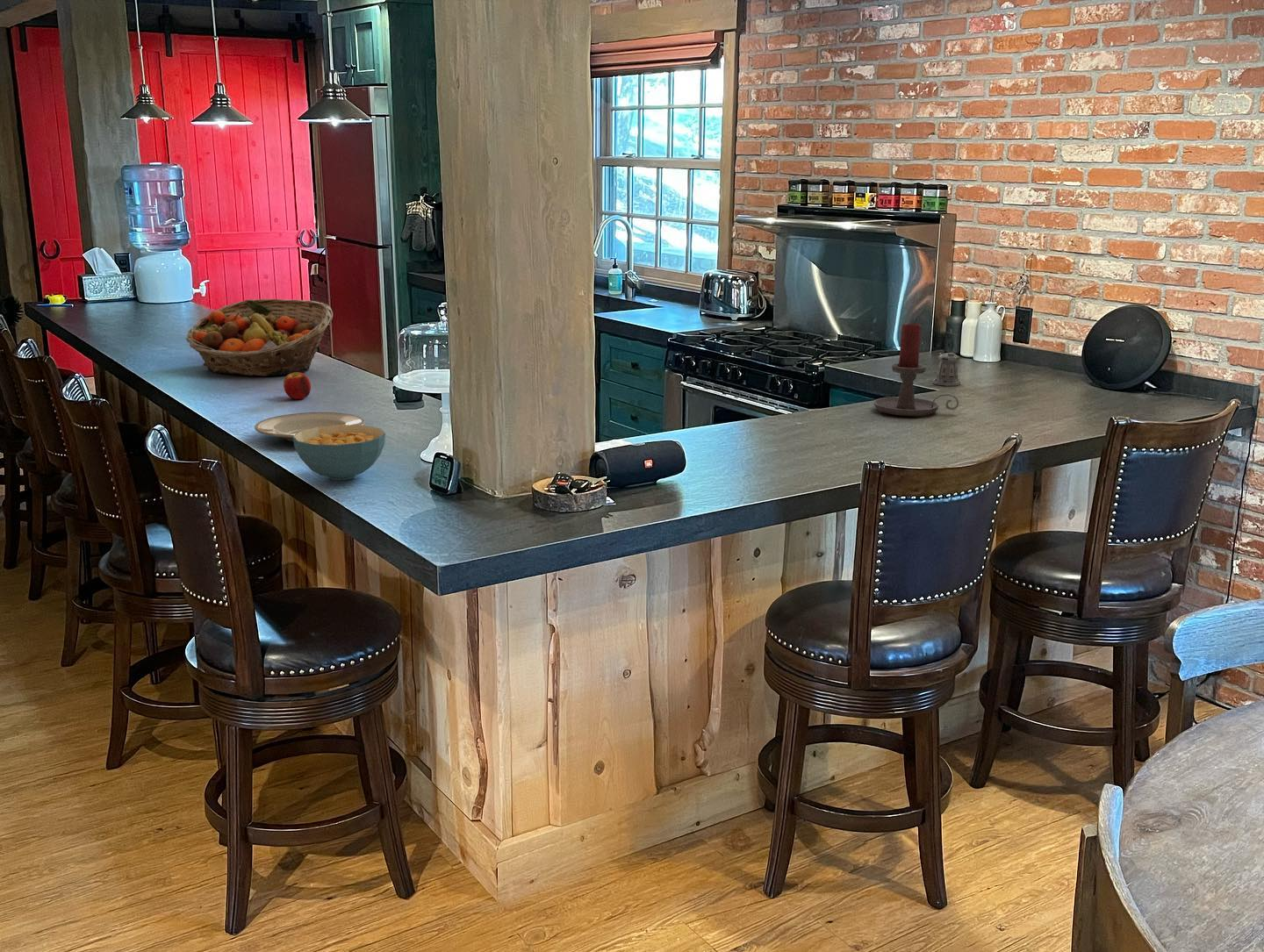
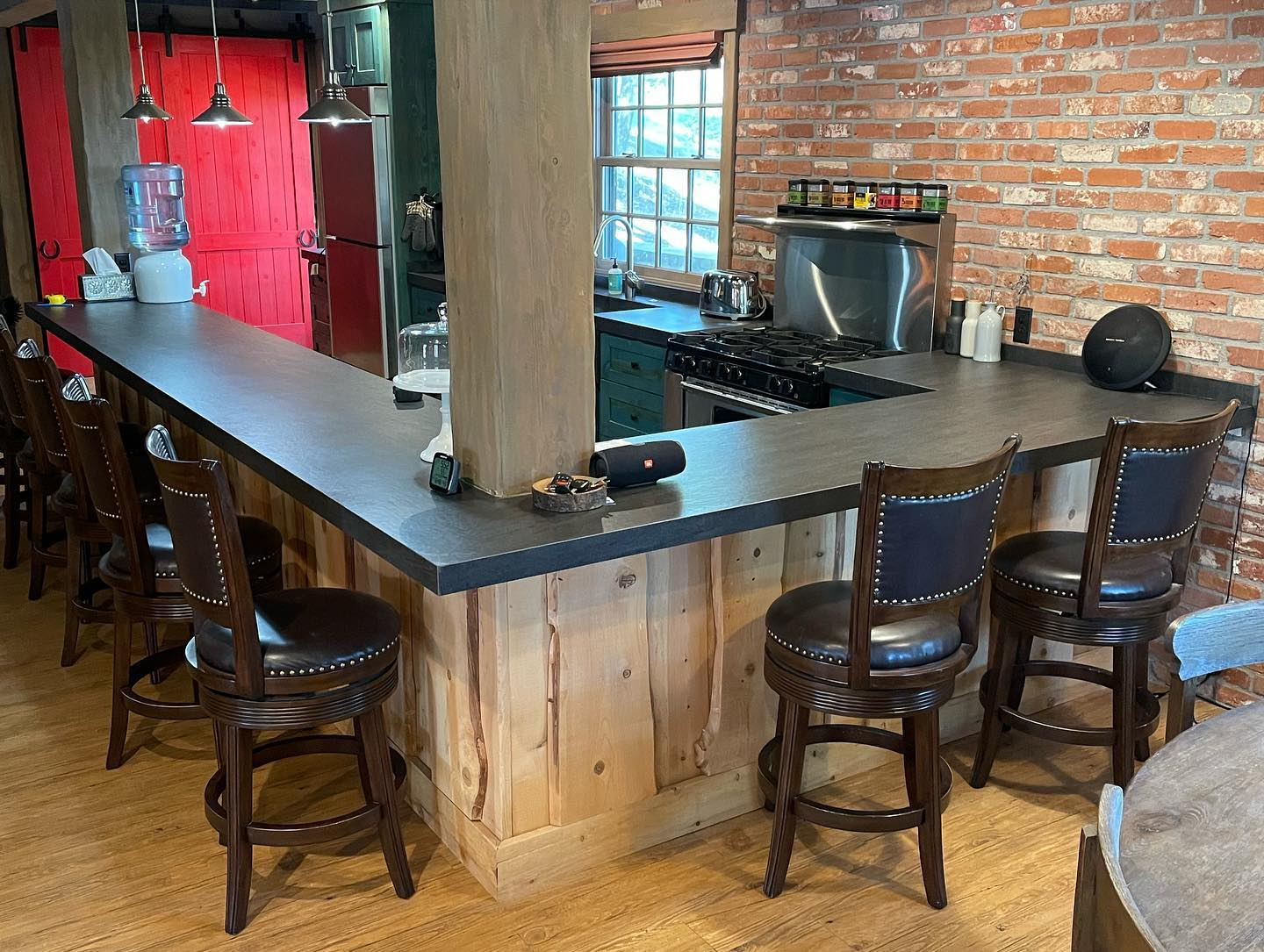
- pepper shaker [931,352,961,387]
- fruit basket [185,298,334,377]
- candle holder [873,322,959,417]
- cereal bowl [292,425,386,481]
- plate [254,412,365,442]
- fruit [283,372,312,400]
